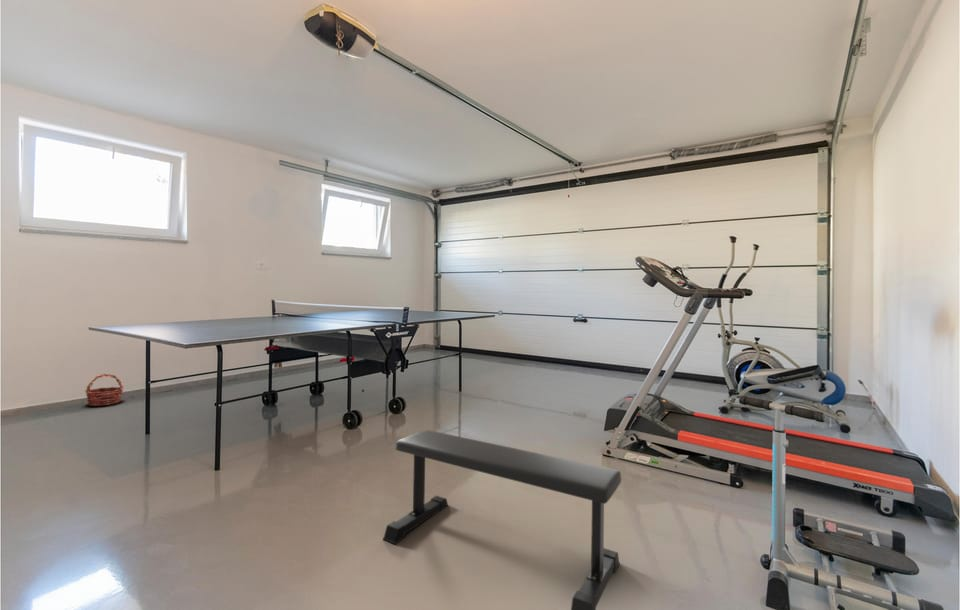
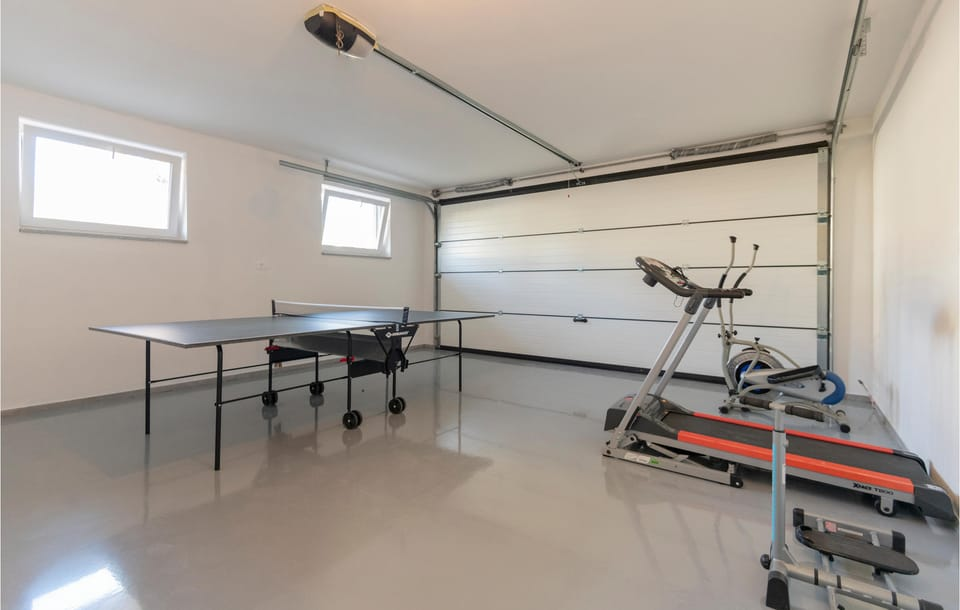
- fitness bench [382,429,622,610]
- basket [84,373,125,407]
